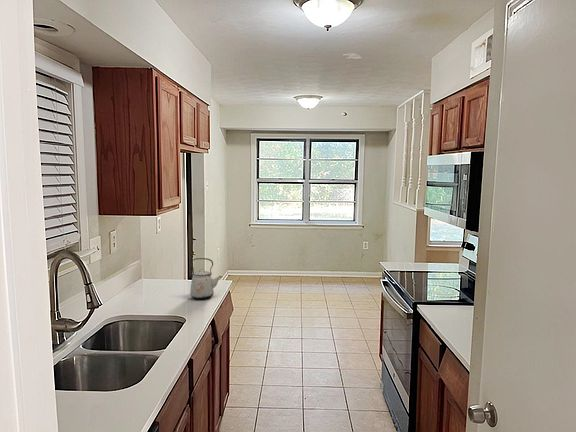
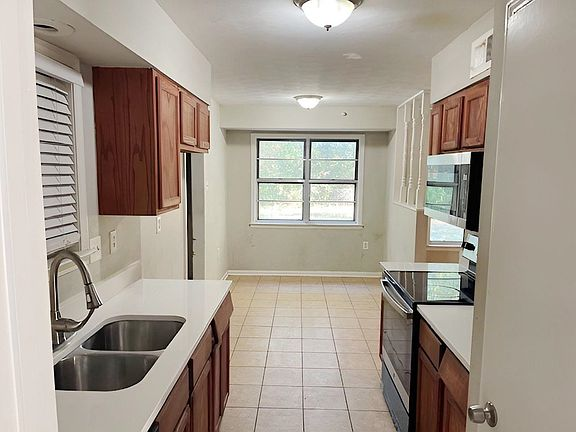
- kettle [189,257,223,300]
